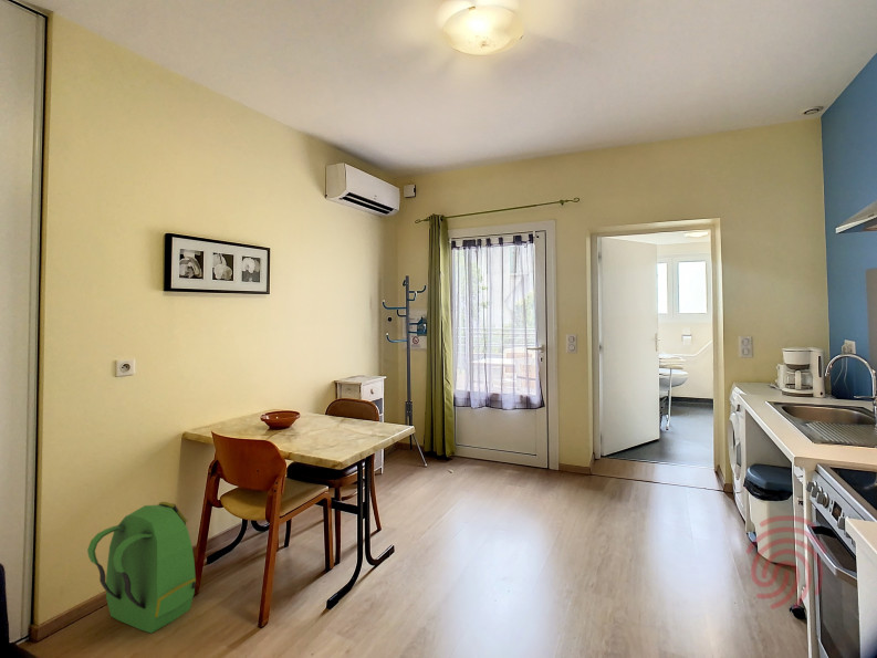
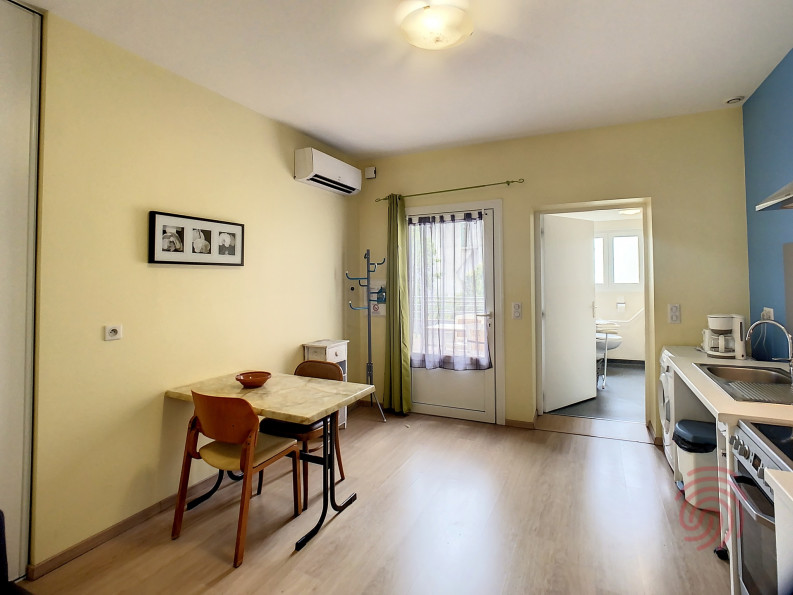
- backpack [86,501,197,635]
